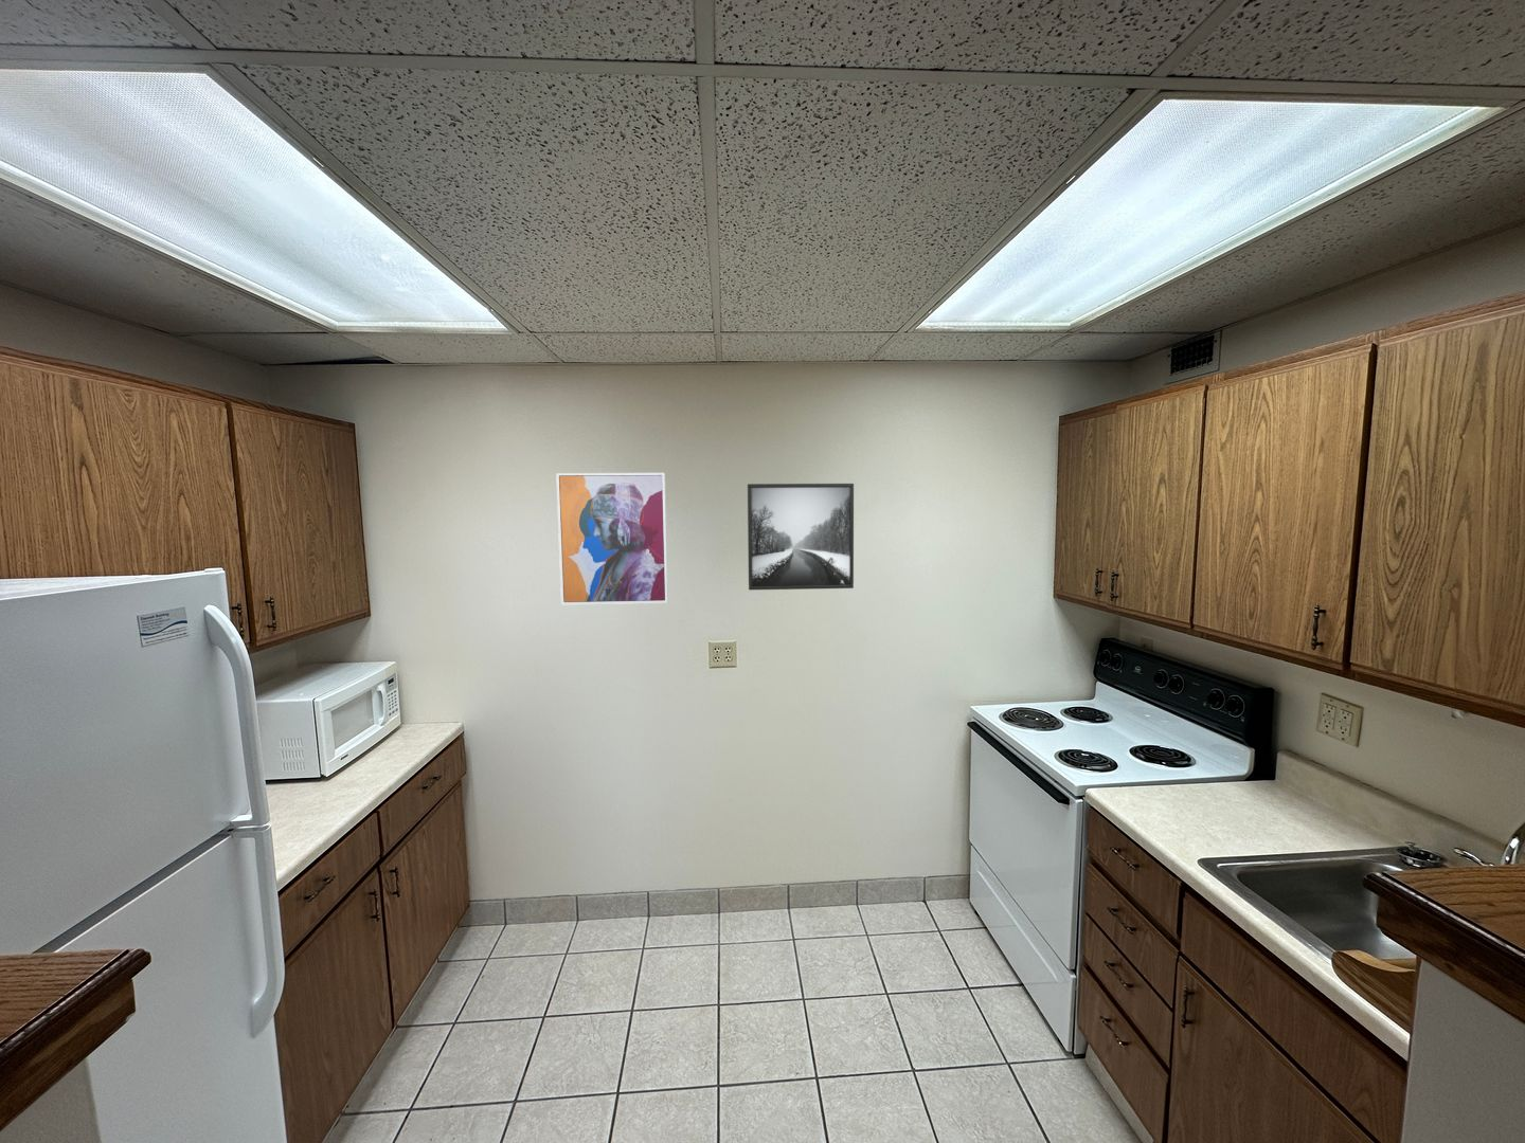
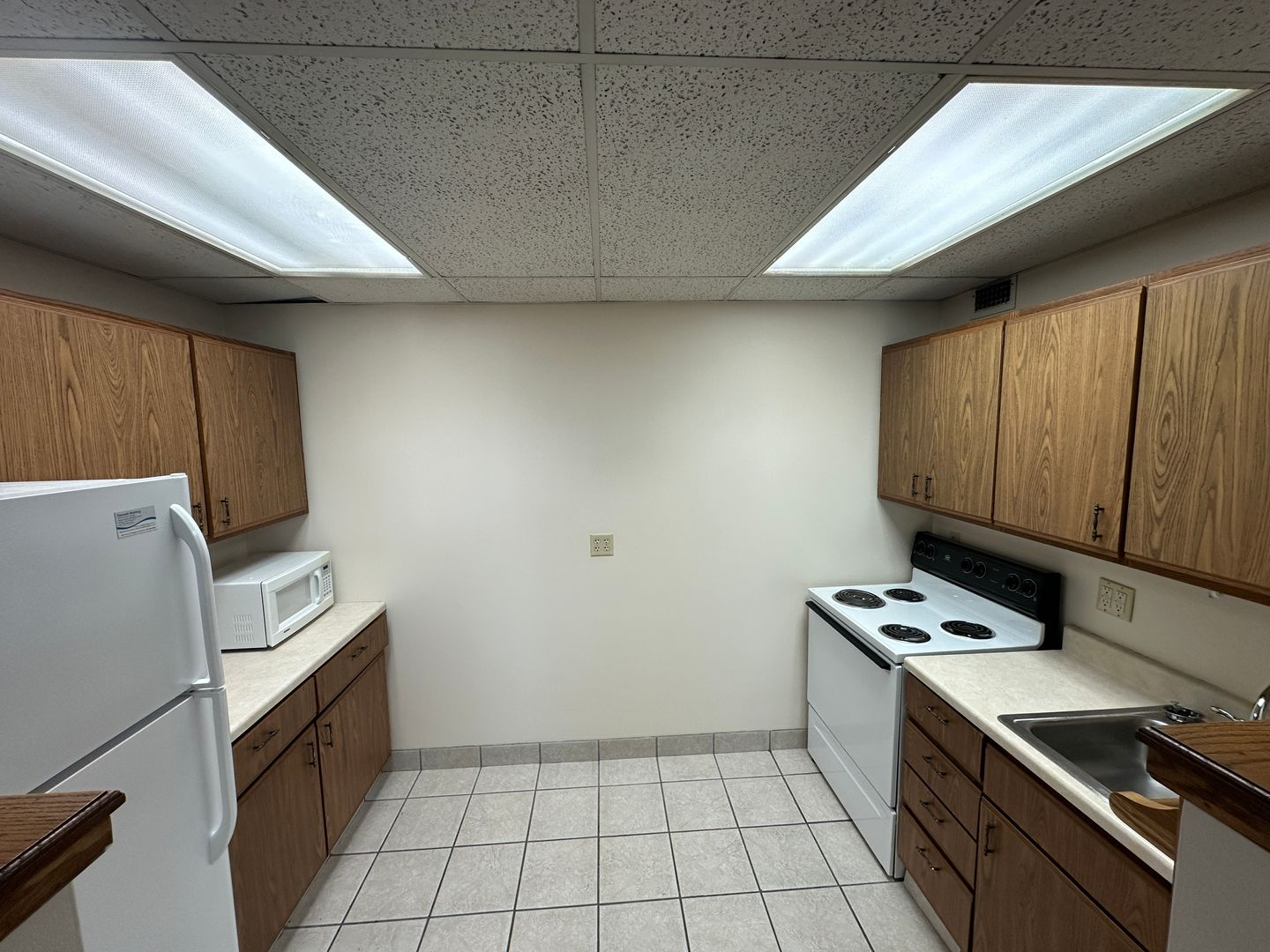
- wall art [555,472,669,605]
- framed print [747,483,855,591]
